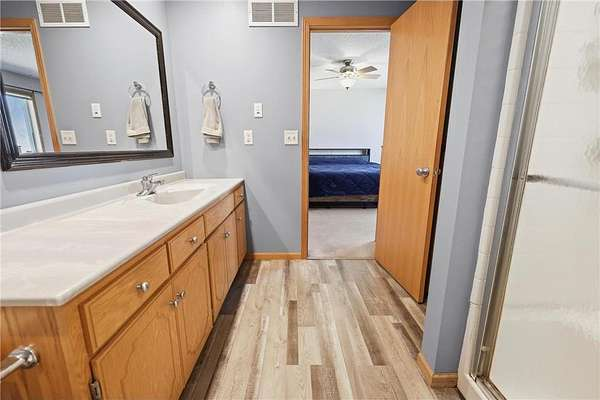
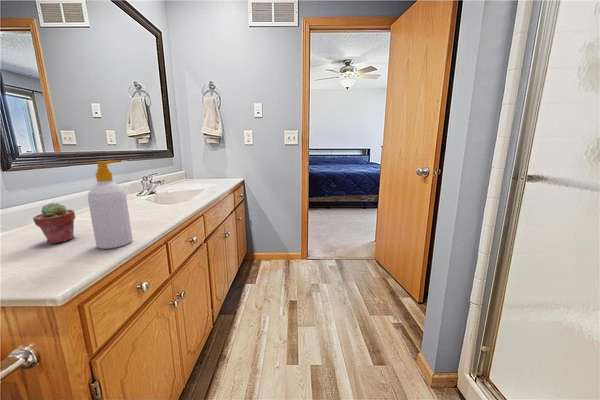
+ potted succulent [32,202,76,245]
+ soap bottle [87,160,134,250]
